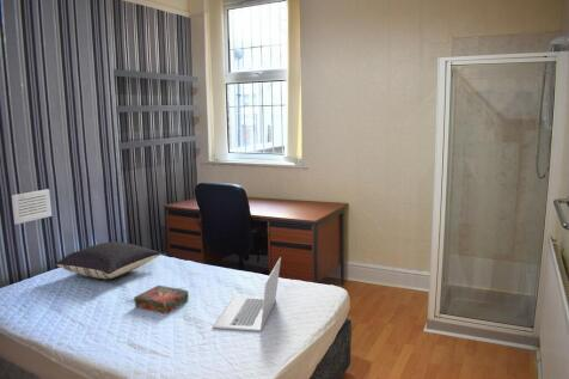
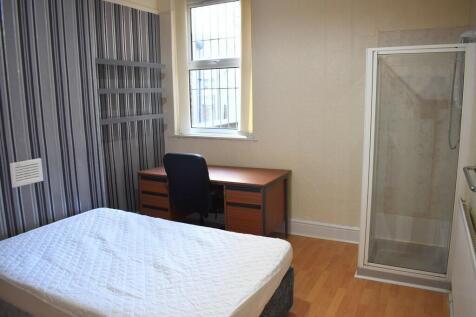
- pillow [55,240,163,280]
- book [133,285,189,314]
- laptop [212,256,282,332]
